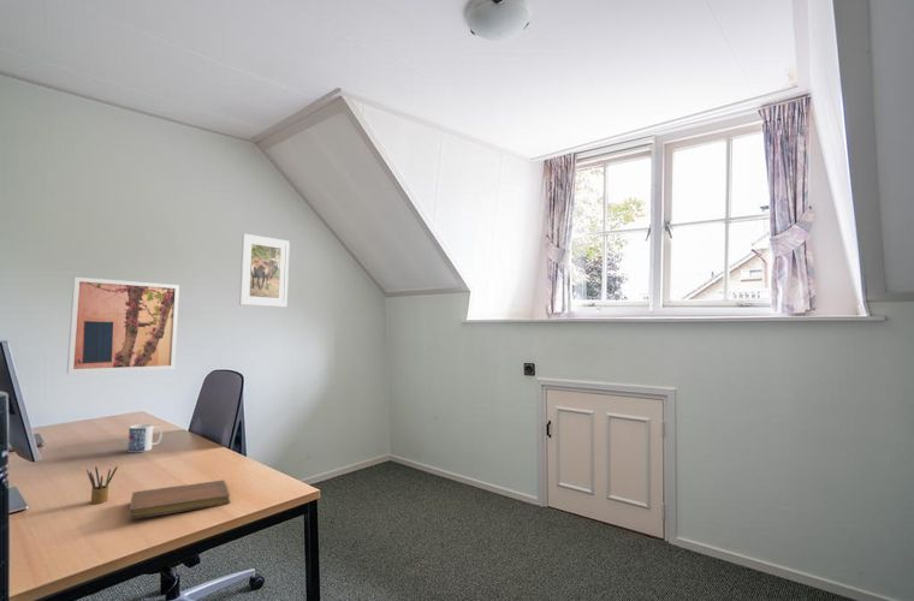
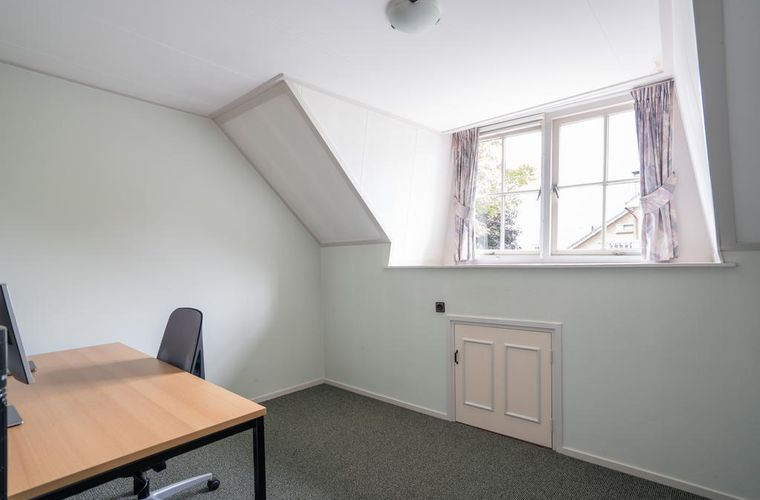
- pencil box [85,465,119,505]
- mug [126,423,164,453]
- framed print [238,233,291,308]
- wall art [66,276,180,375]
- notebook [127,480,231,520]
